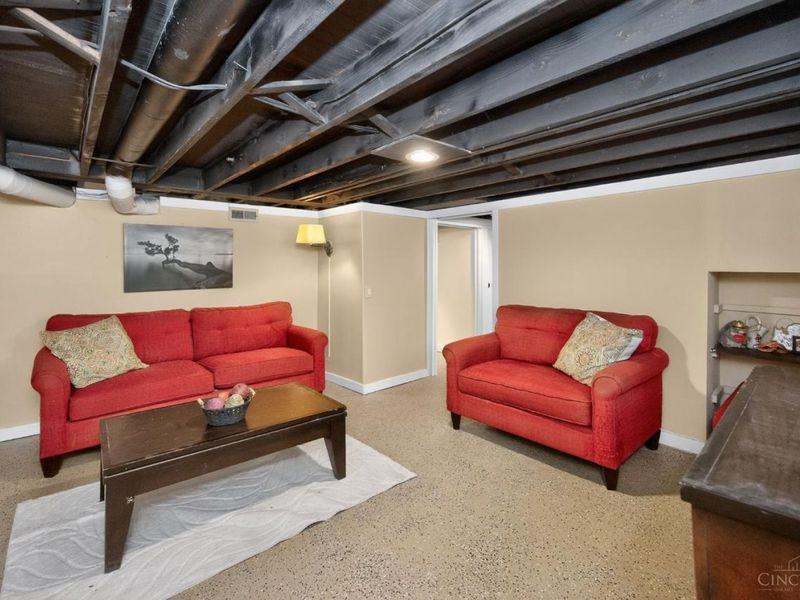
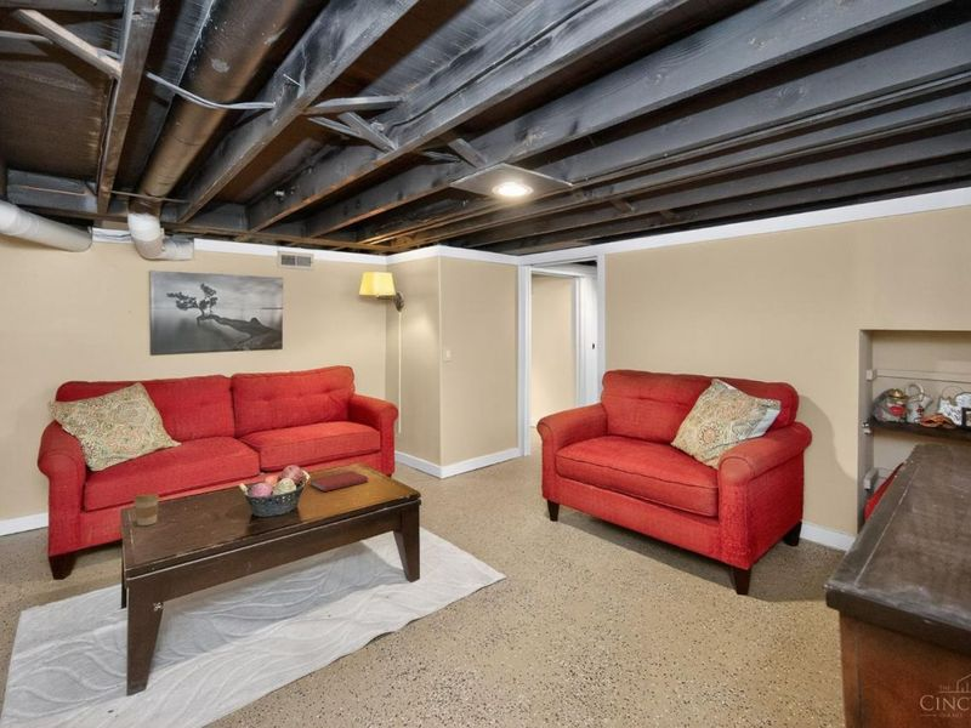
+ book [308,470,369,493]
+ coffee cup [132,493,160,527]
